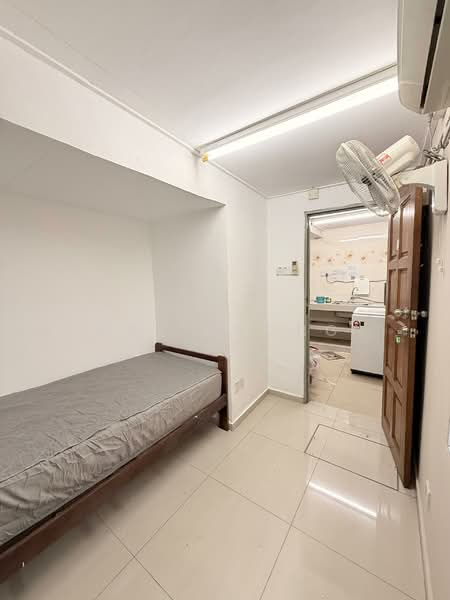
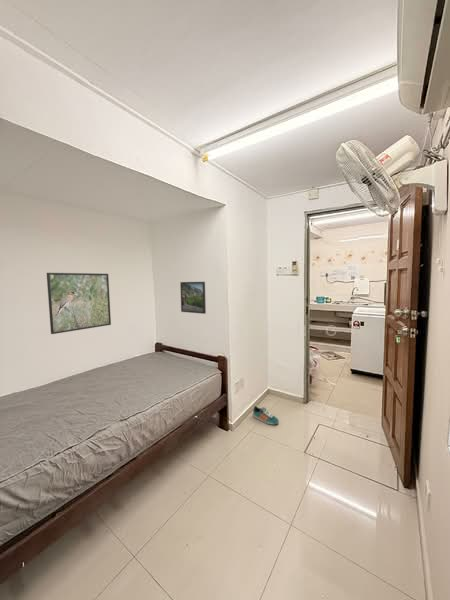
+ sneaker [252,405,280,425]
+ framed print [179,281,207,315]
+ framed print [46,272,112,335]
